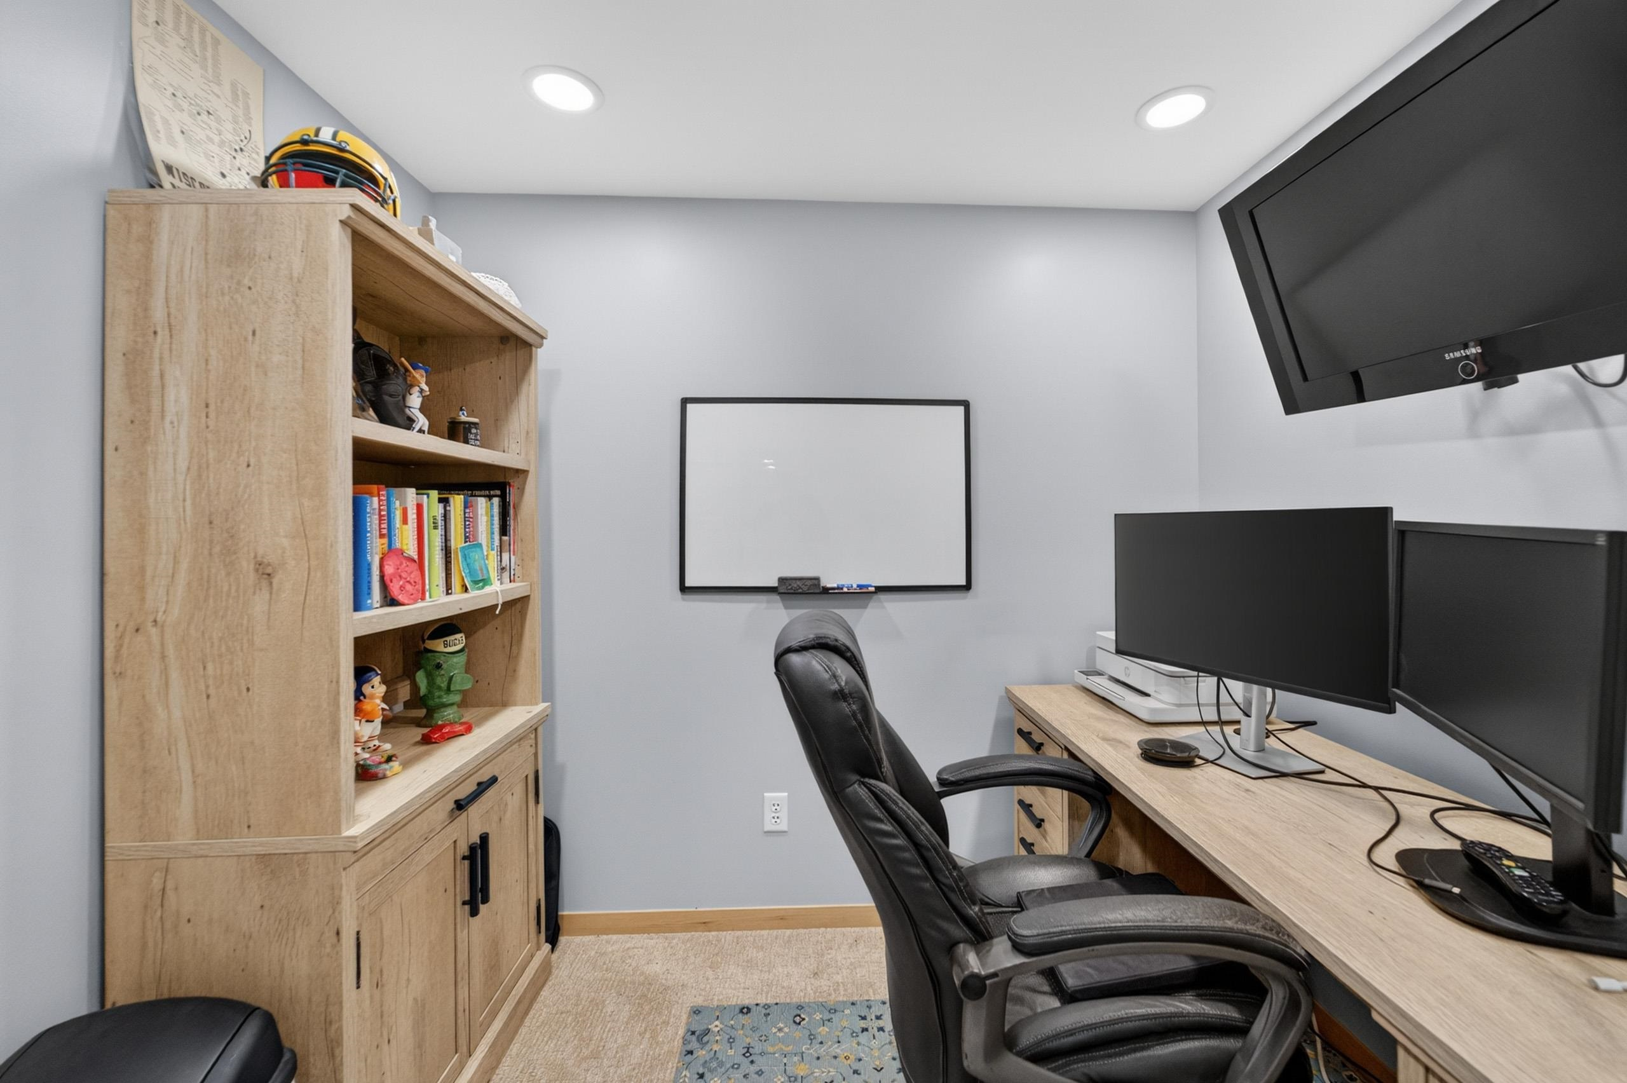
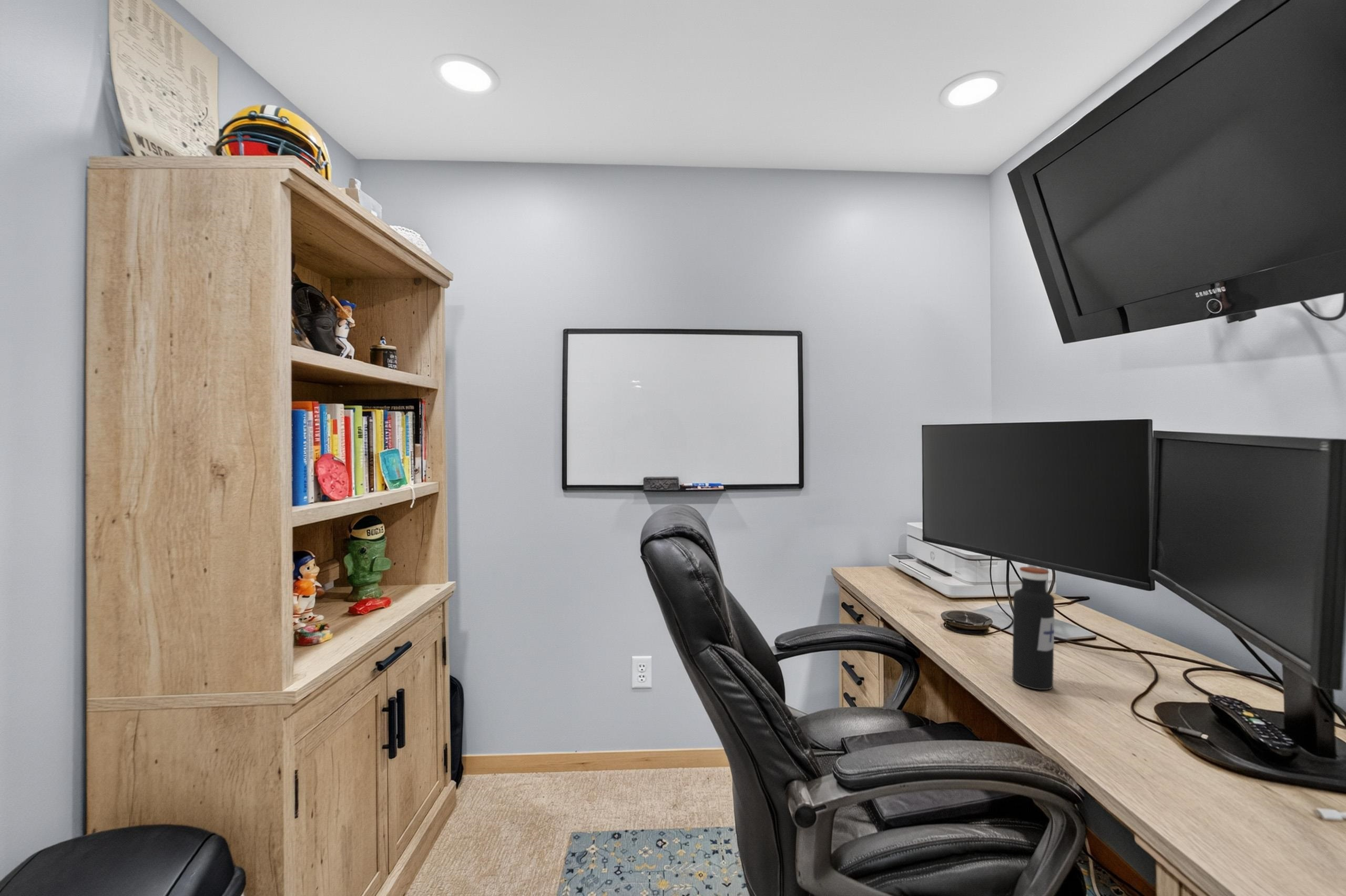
+ water bottle [1012,566,1055,690]
